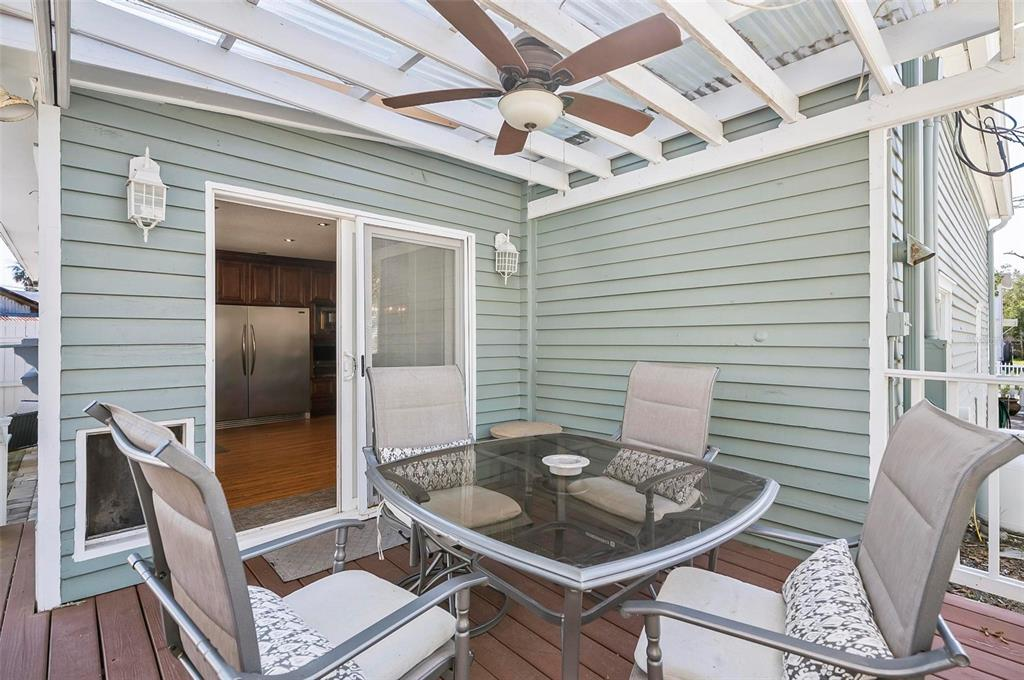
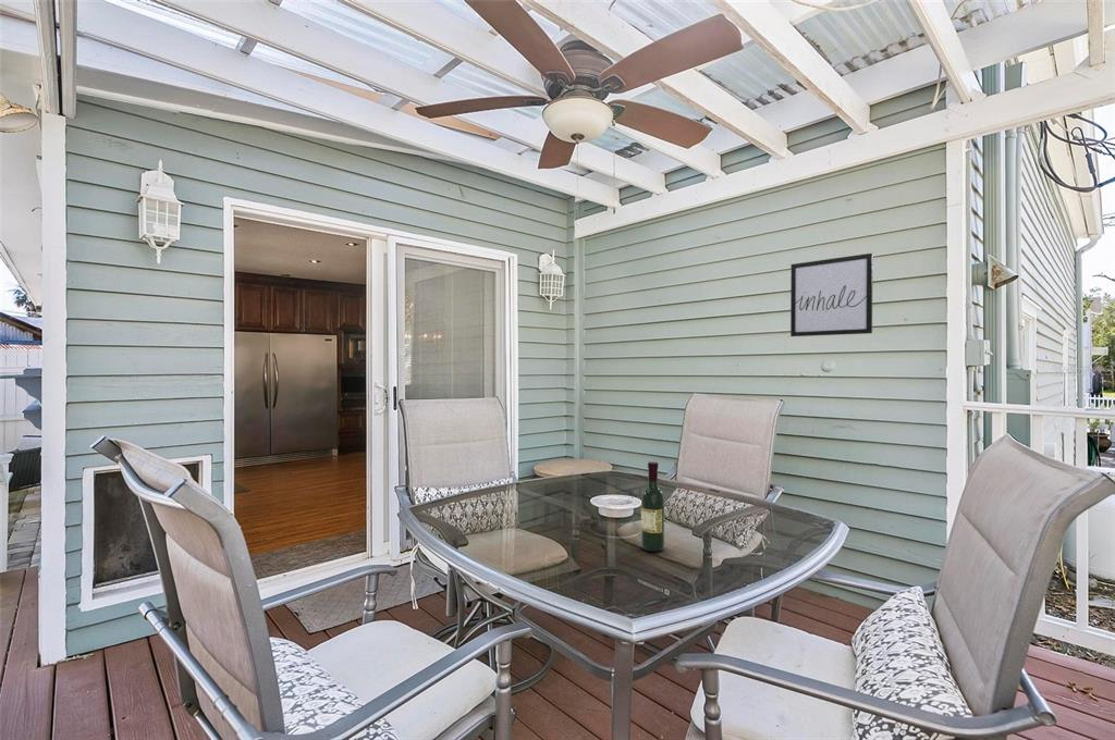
+ wall art [789,252,874,337]
+ wine bottle [640,460,665,553]
